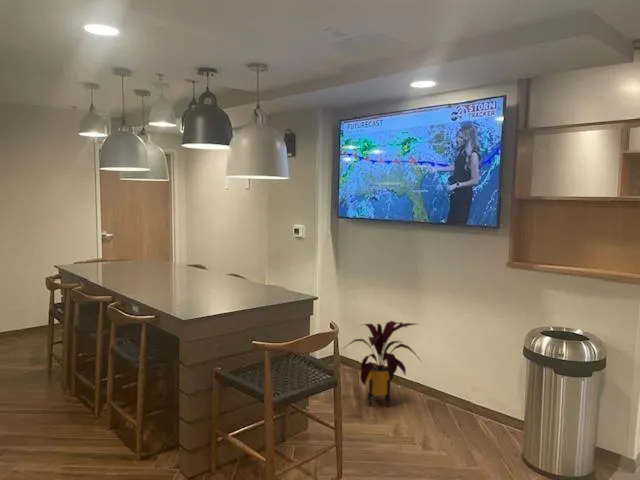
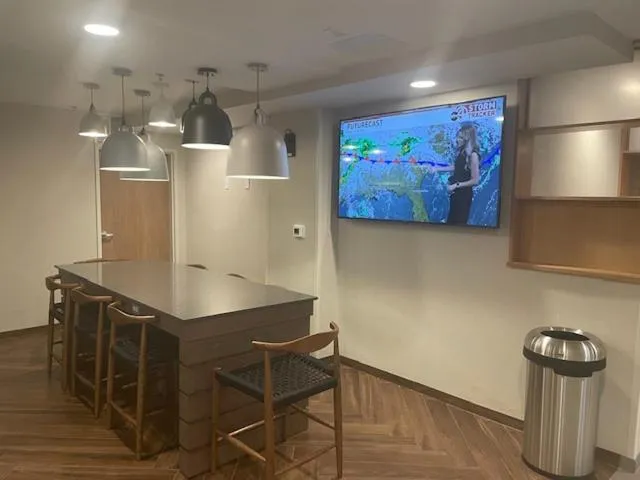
- house plant [342,320,423,408]
